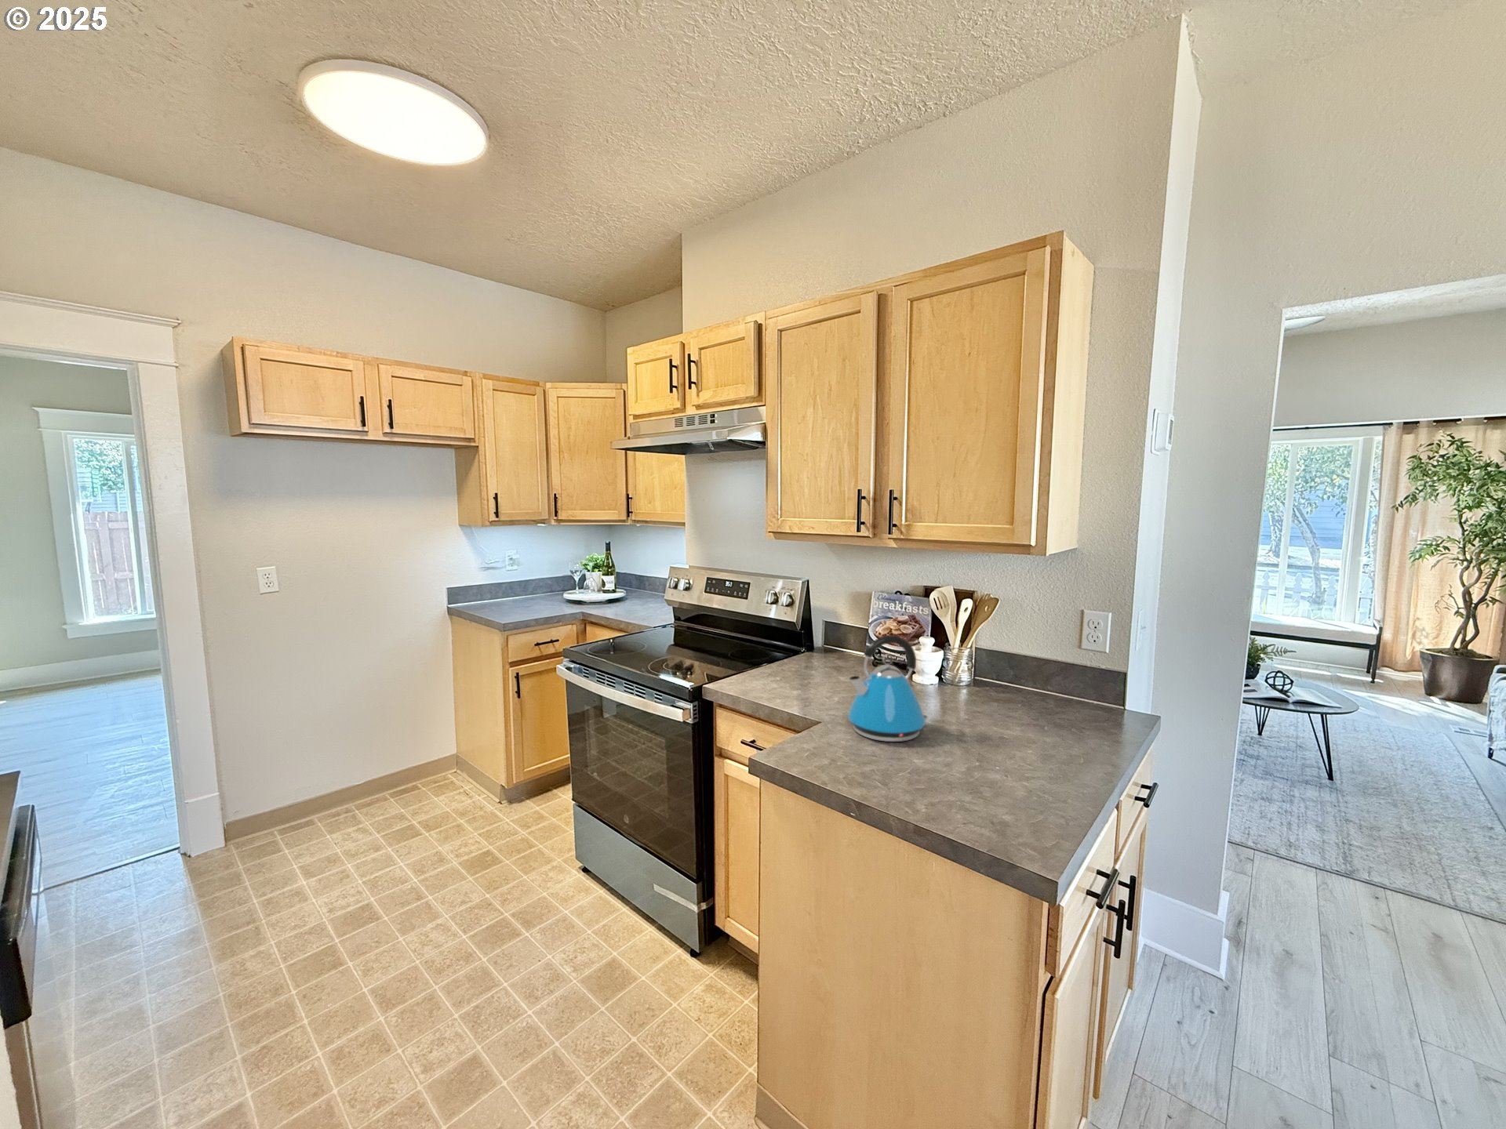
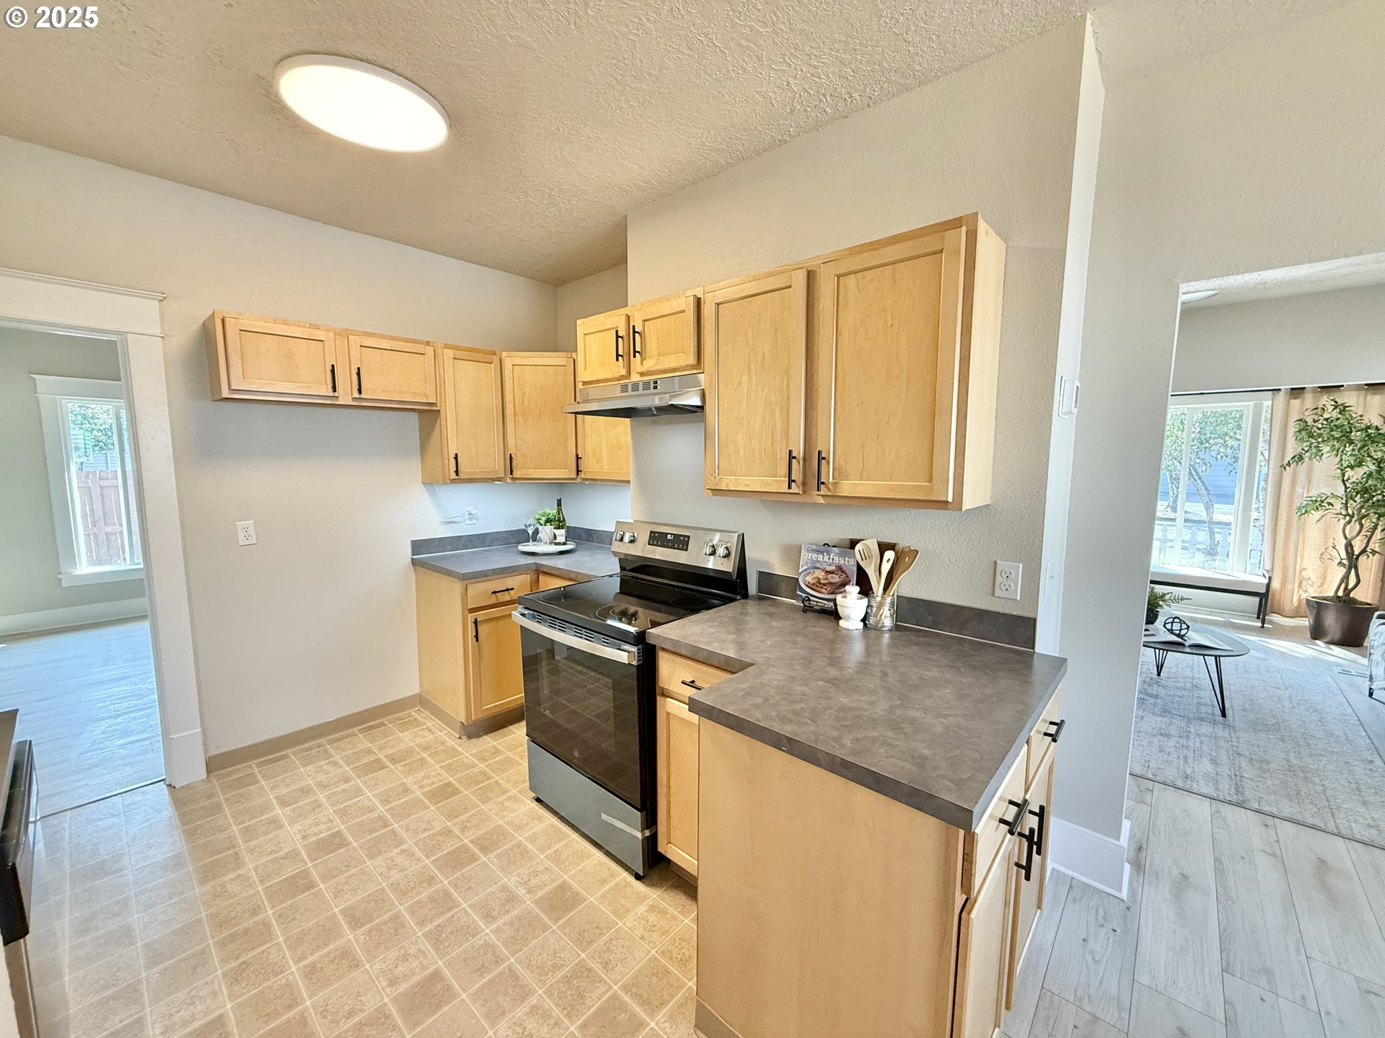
- kettle [847,634,929,742]
